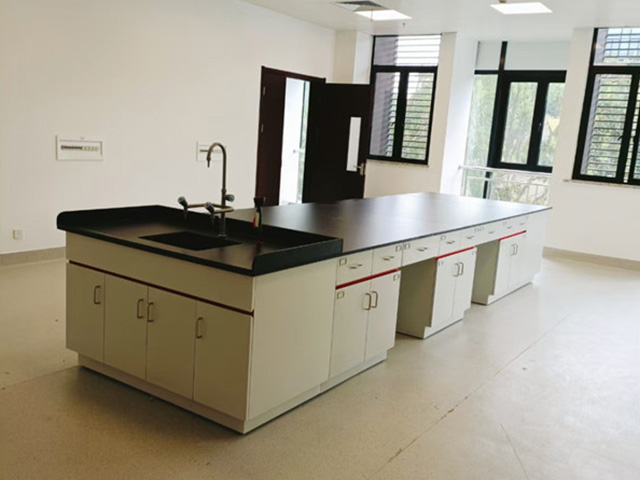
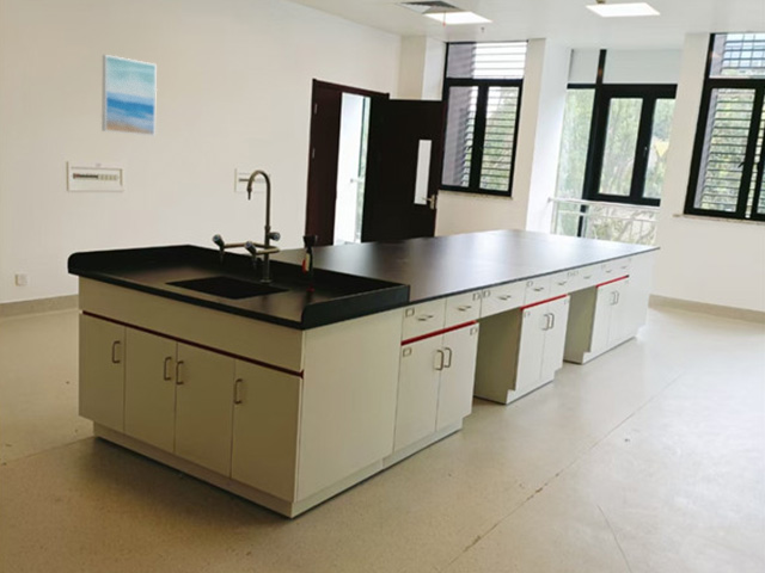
+ wall art [100,54,158,137]
